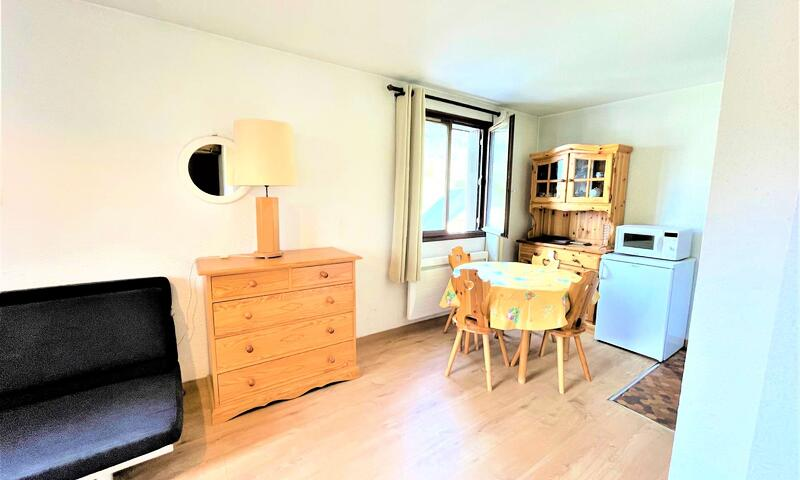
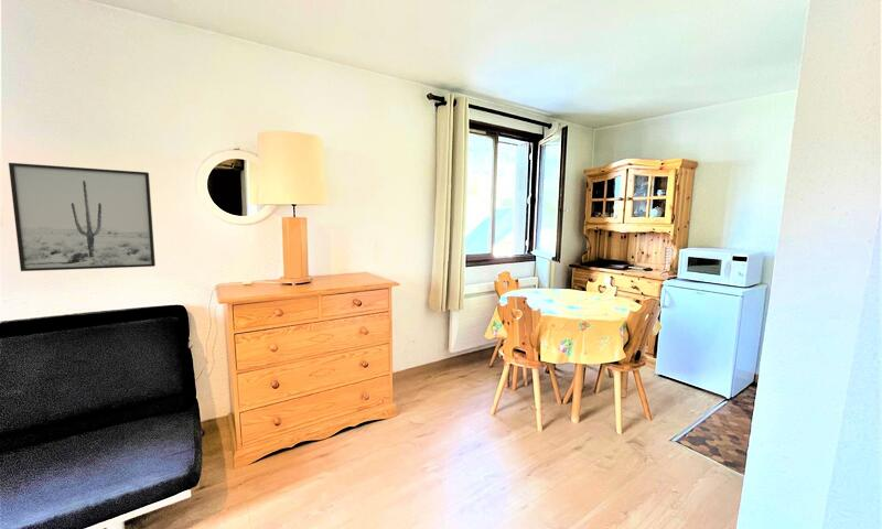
+ wall art [8,162,157,272]
